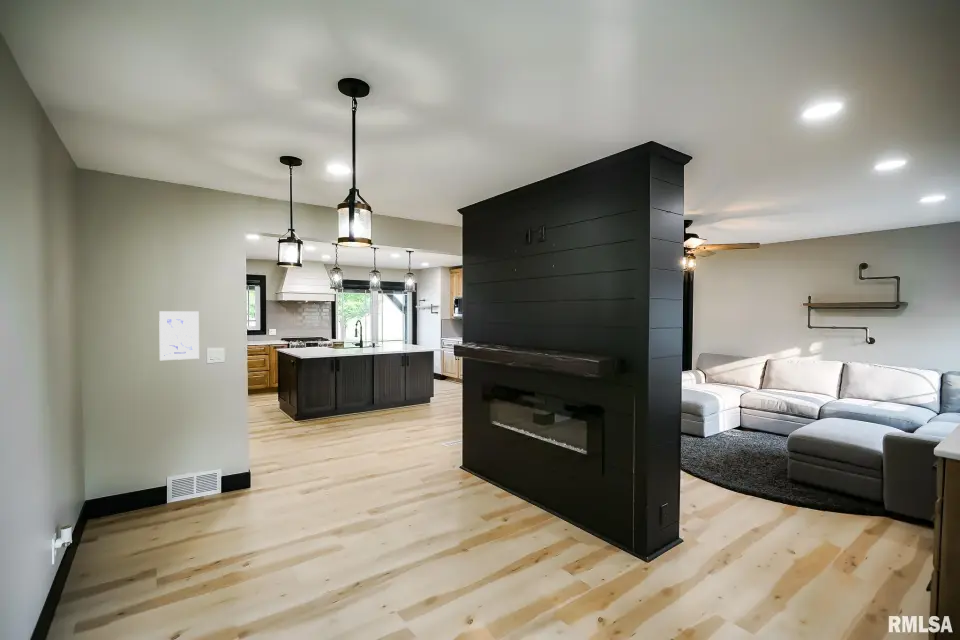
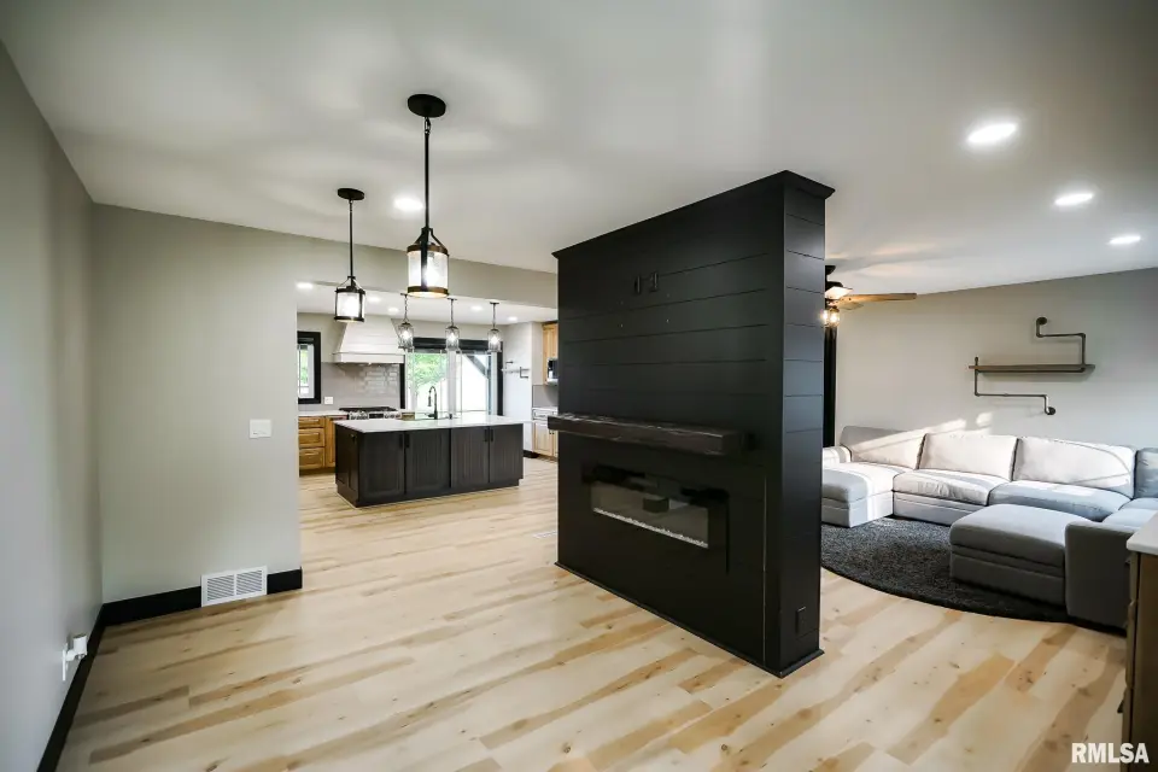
- wall art [158,310,200,361]
